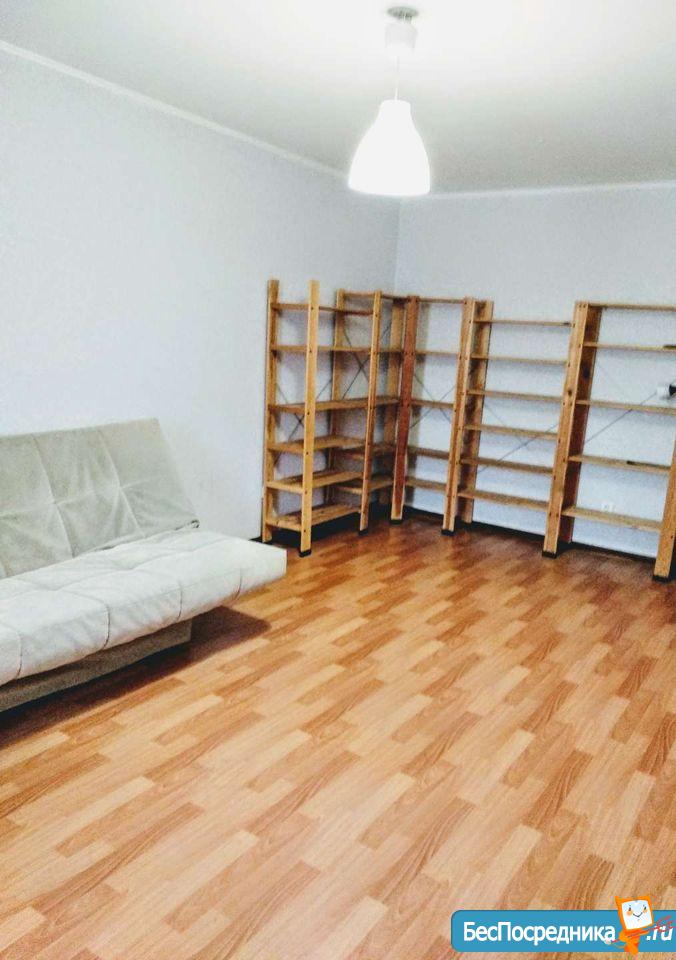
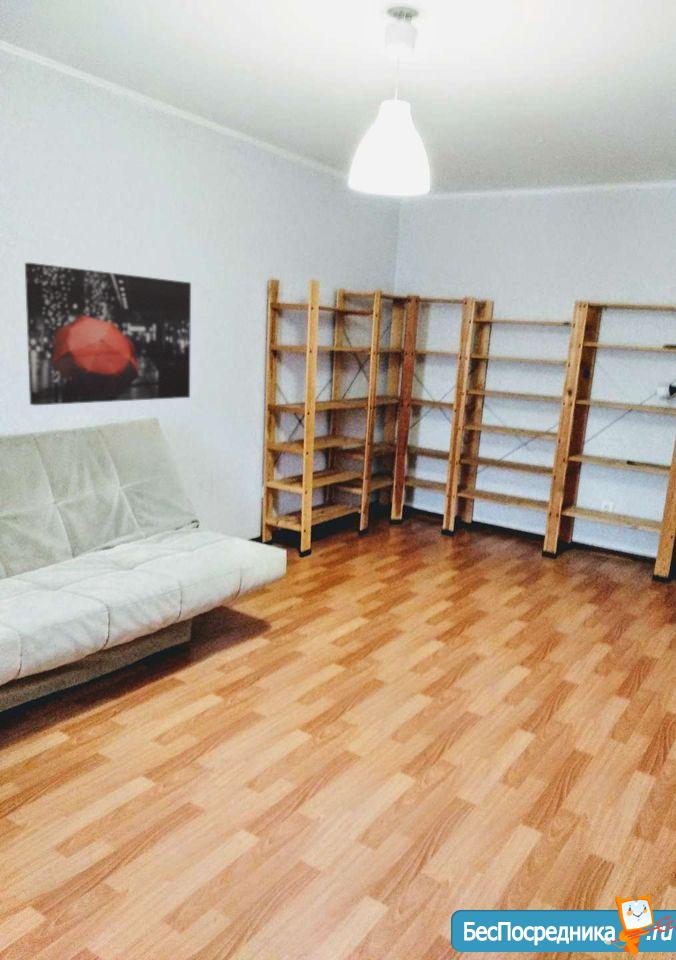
+ wall art [24,262,192,406]
